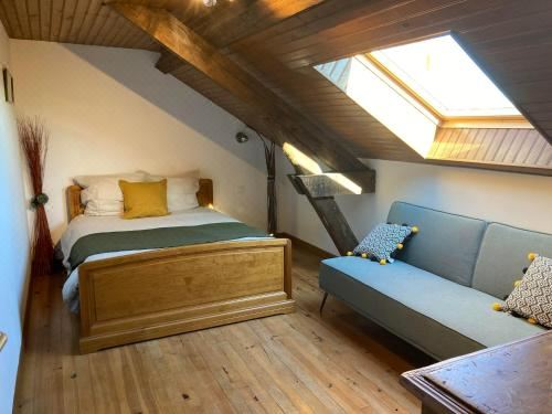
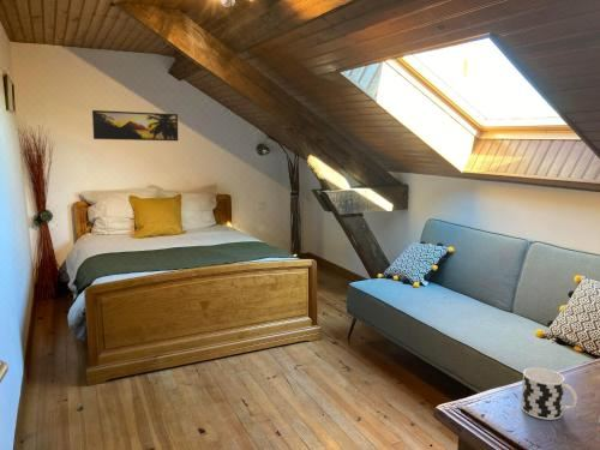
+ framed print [91,109,179,142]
+ cup [520,366,578,421]
